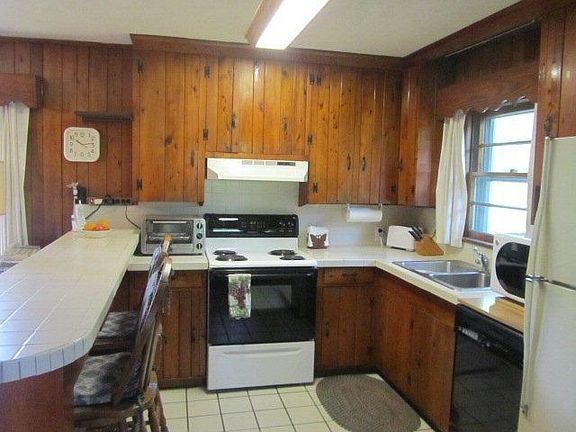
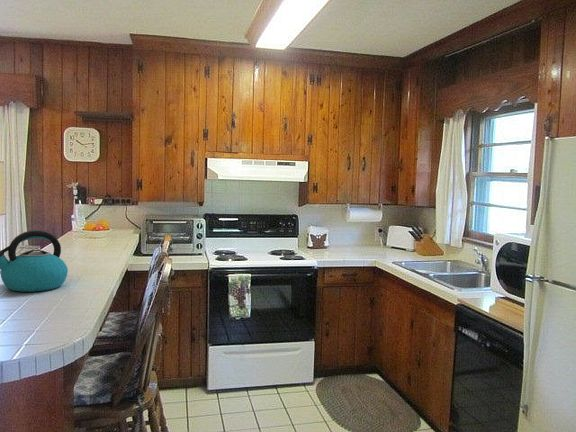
+ kettle [0,229,69,293]
